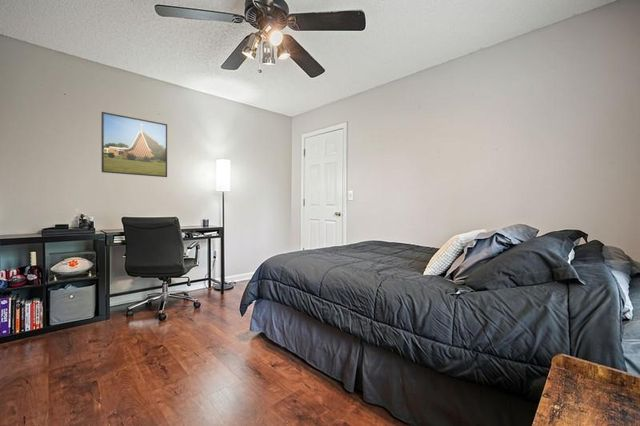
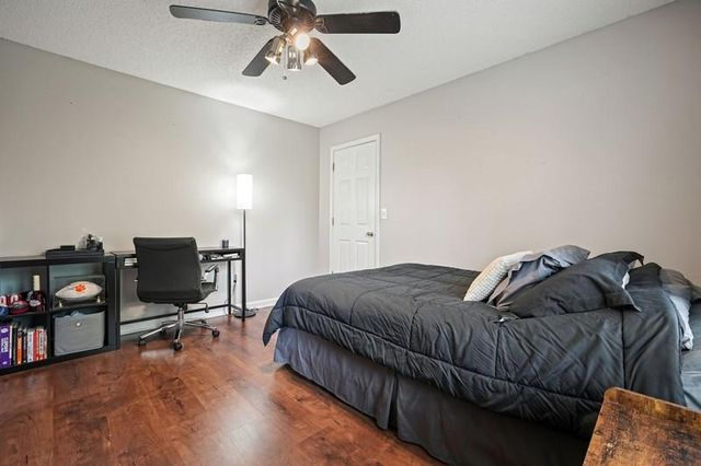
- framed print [100,111,168,178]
